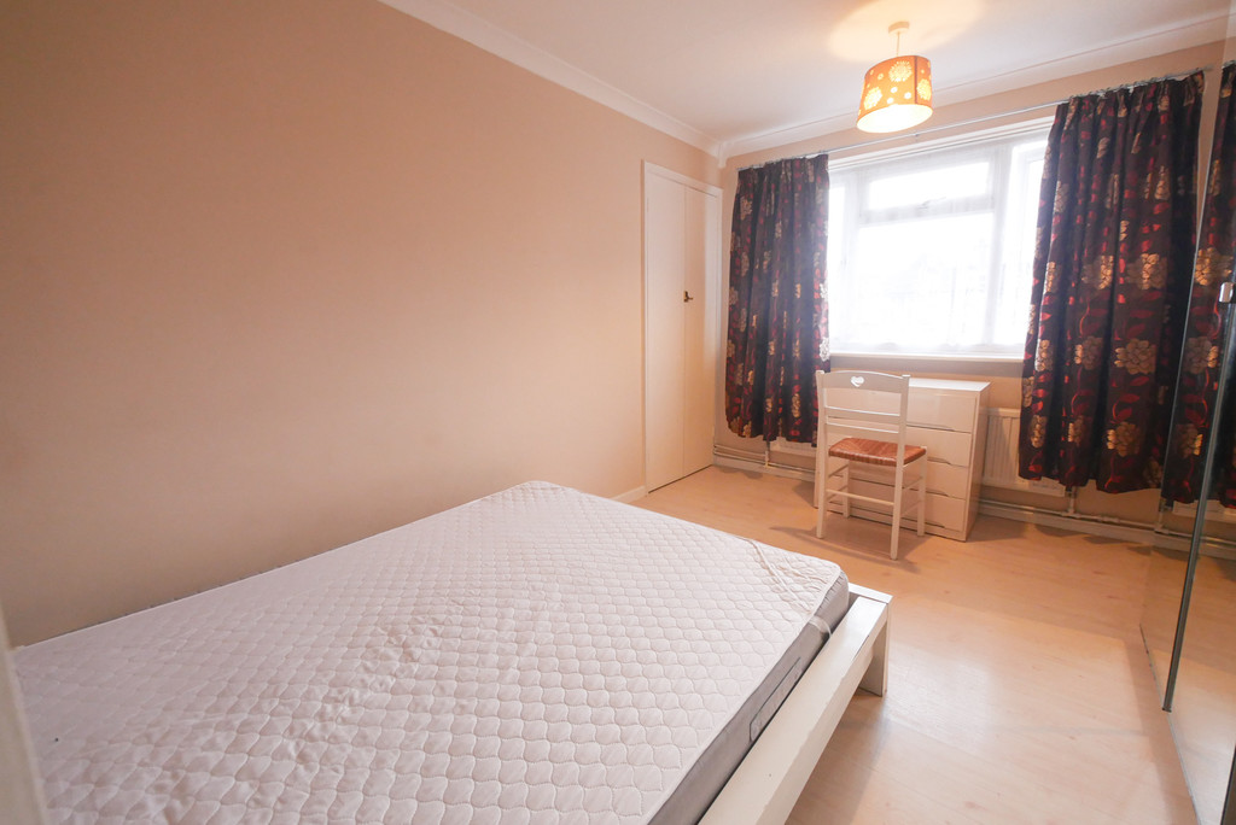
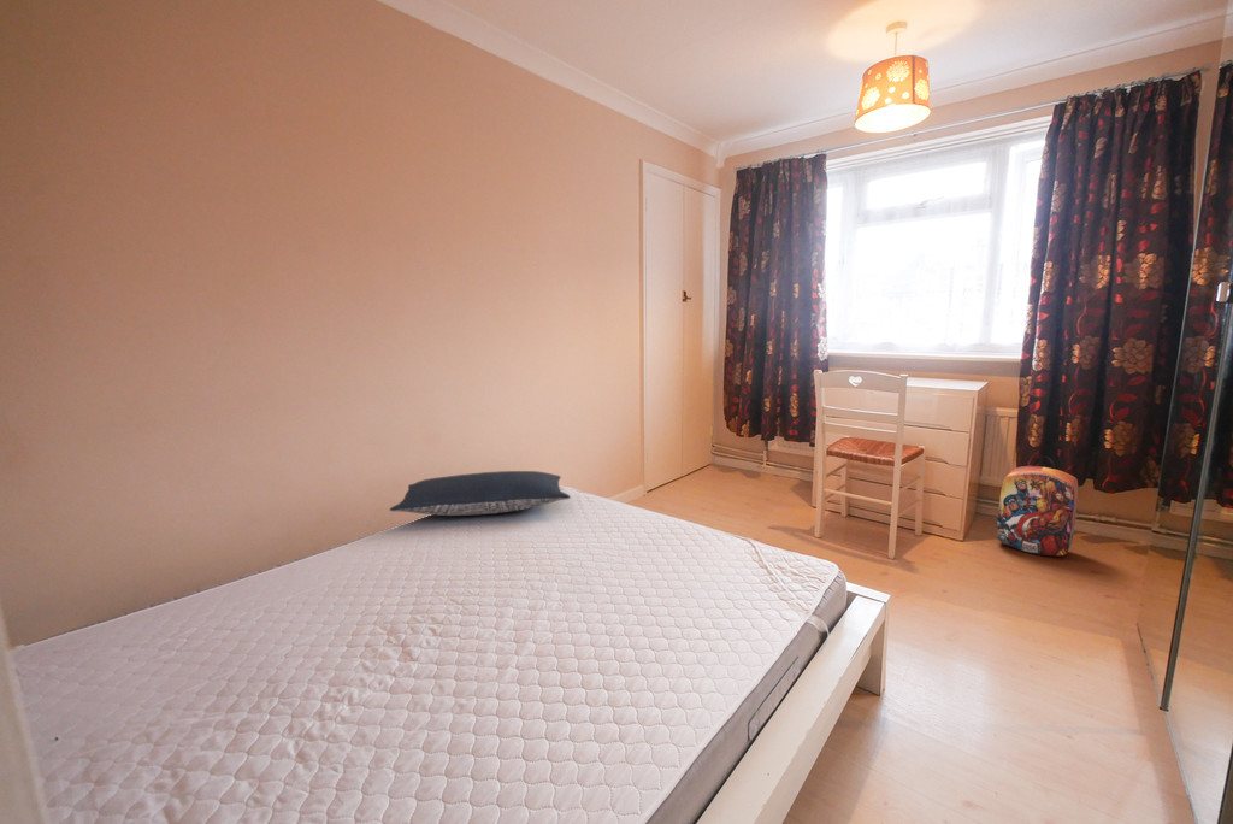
+ pillow [389,470,572,517]
+ backpack [996,455,1079,557]
